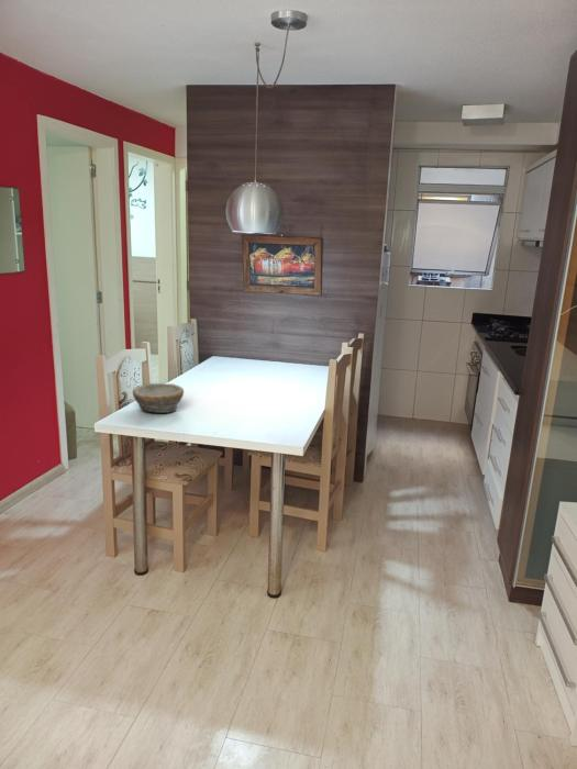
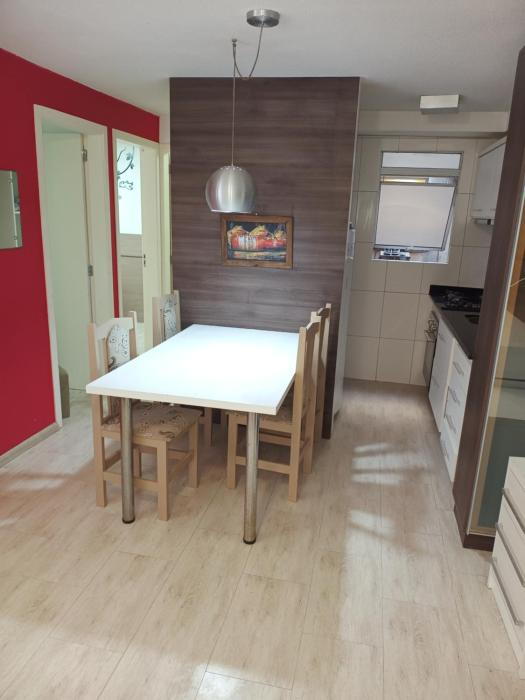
- bowl [132,382,185,414]
